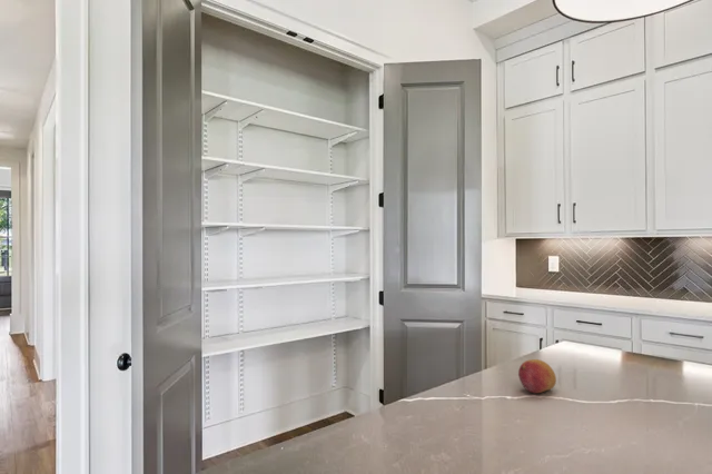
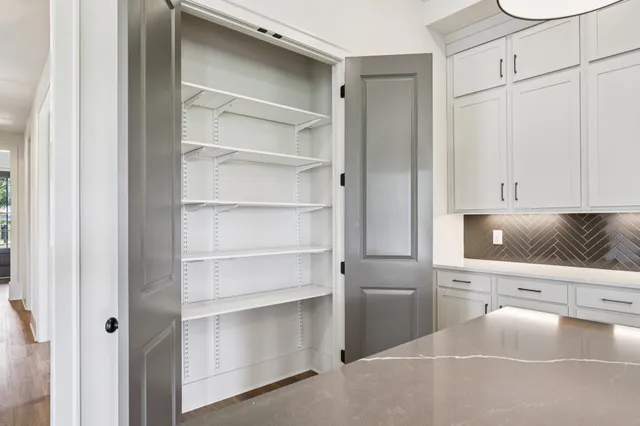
- fruit [517,358,557,394]
